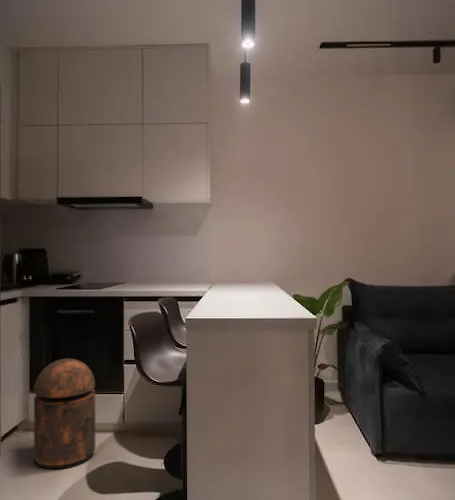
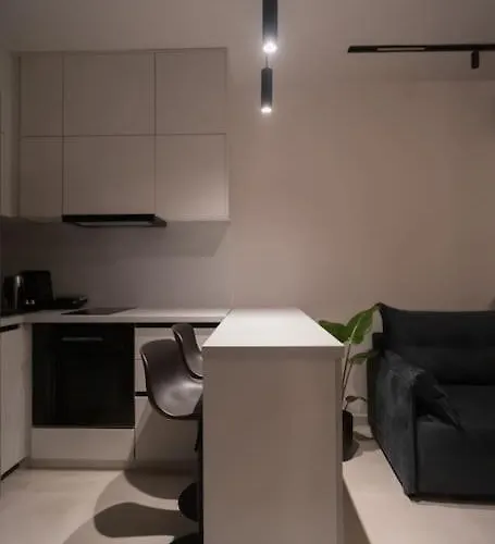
- trash can [33,358,96,470]
